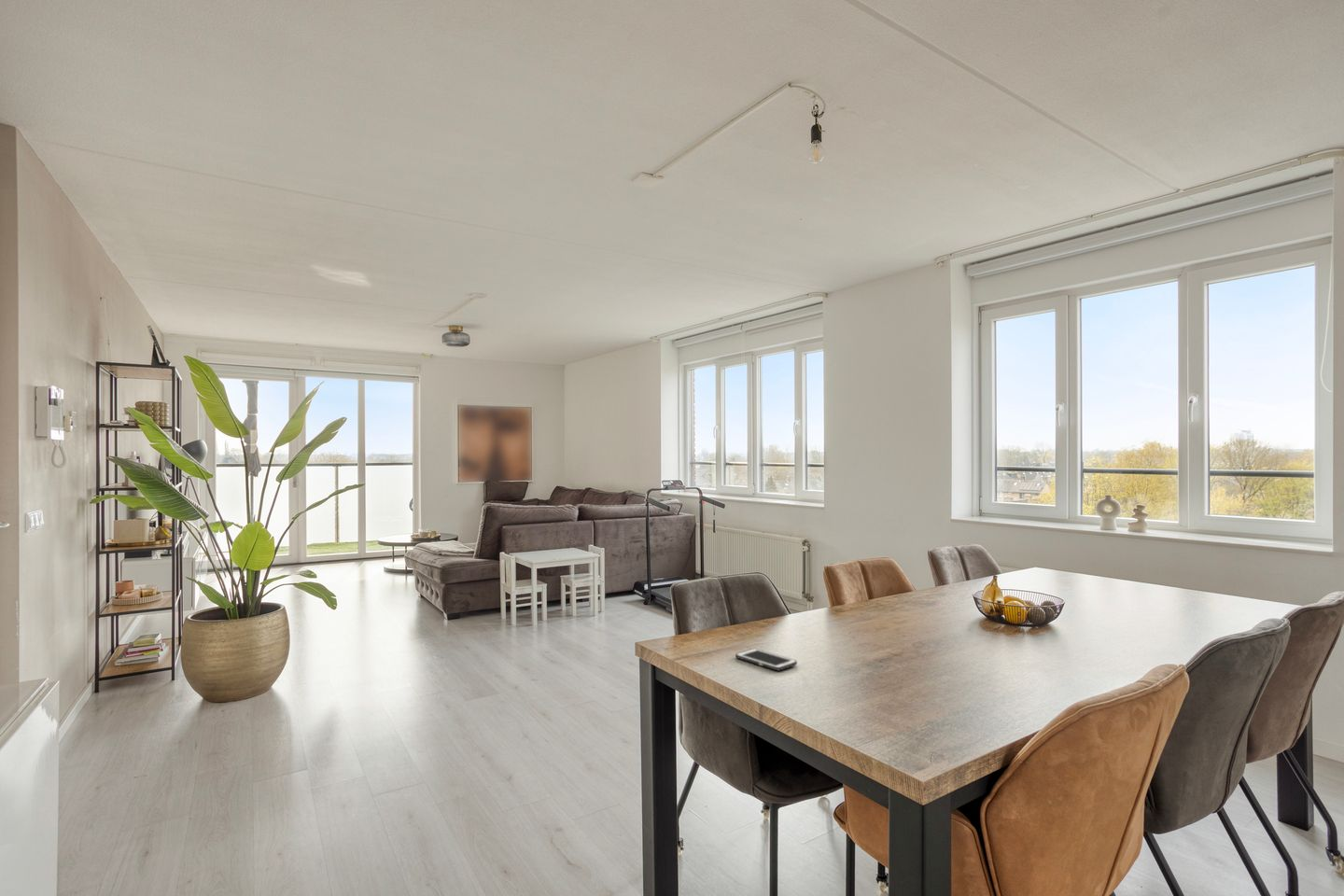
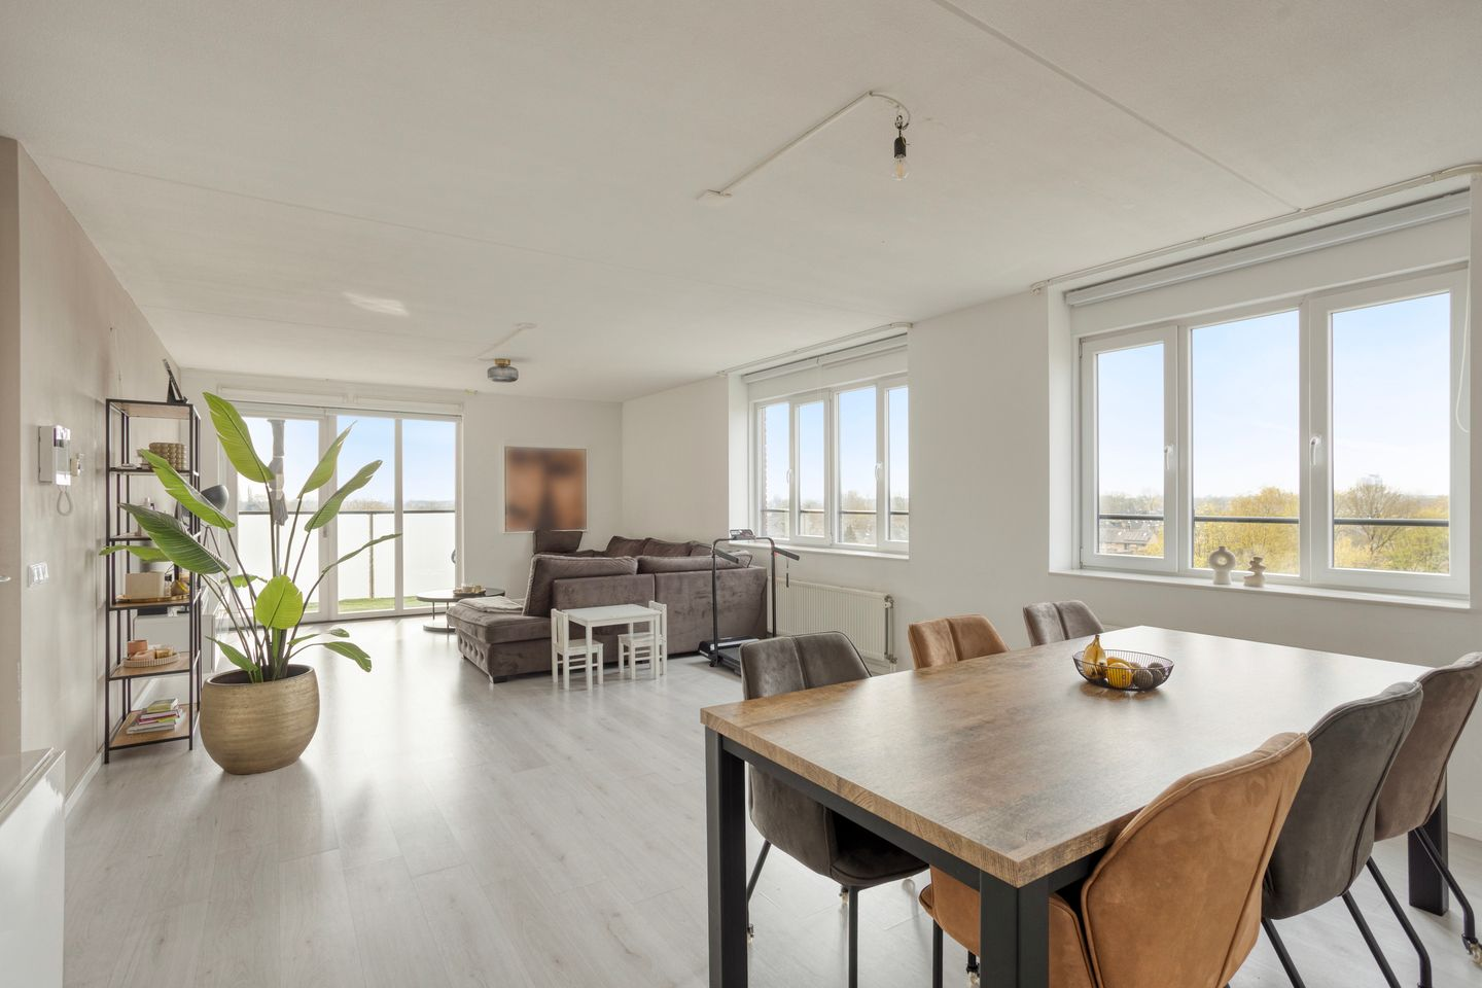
- cell phone [735,648,798,672]
